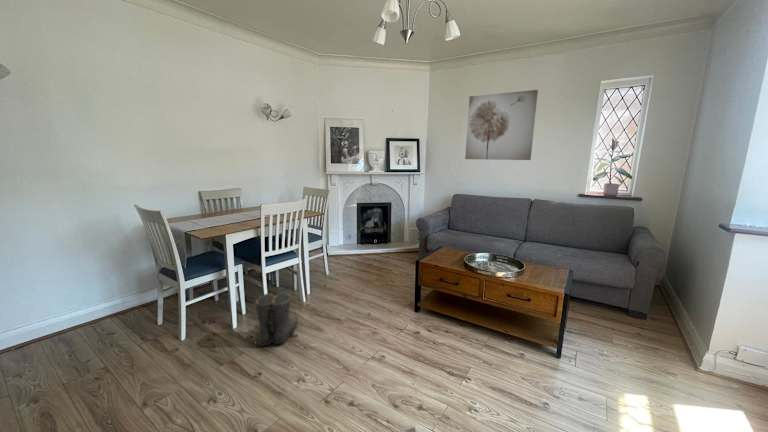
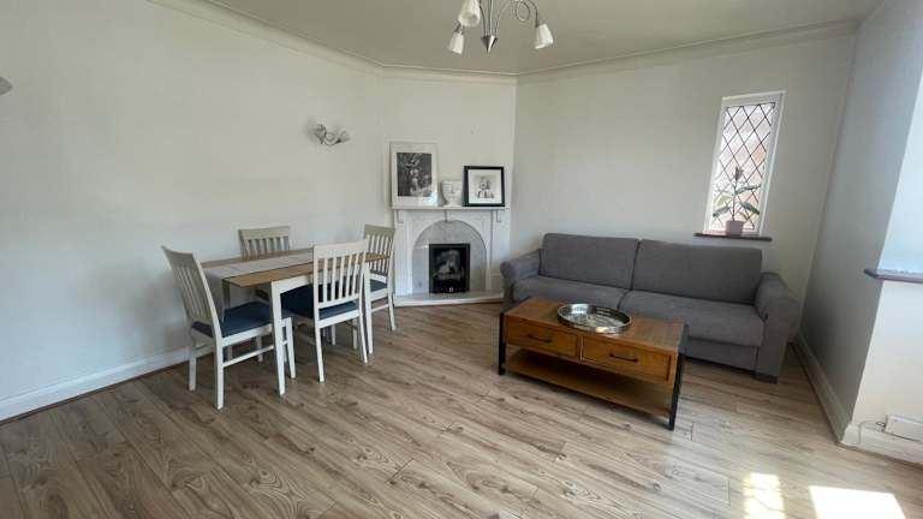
- wall art [464,89,539,161]
- boots [254,292,299,347]
